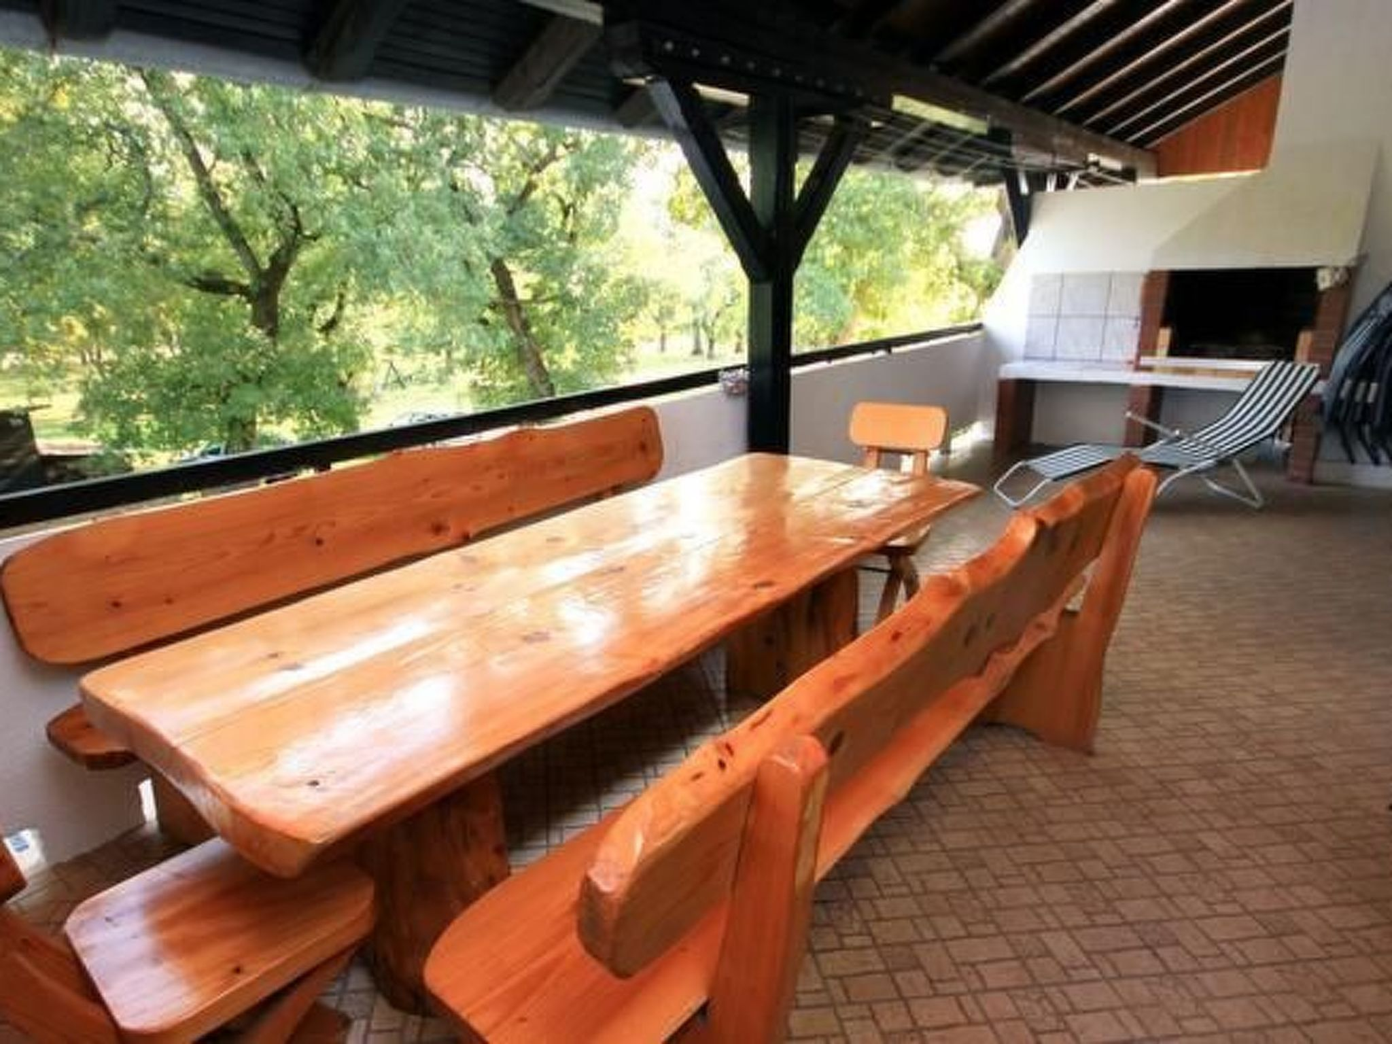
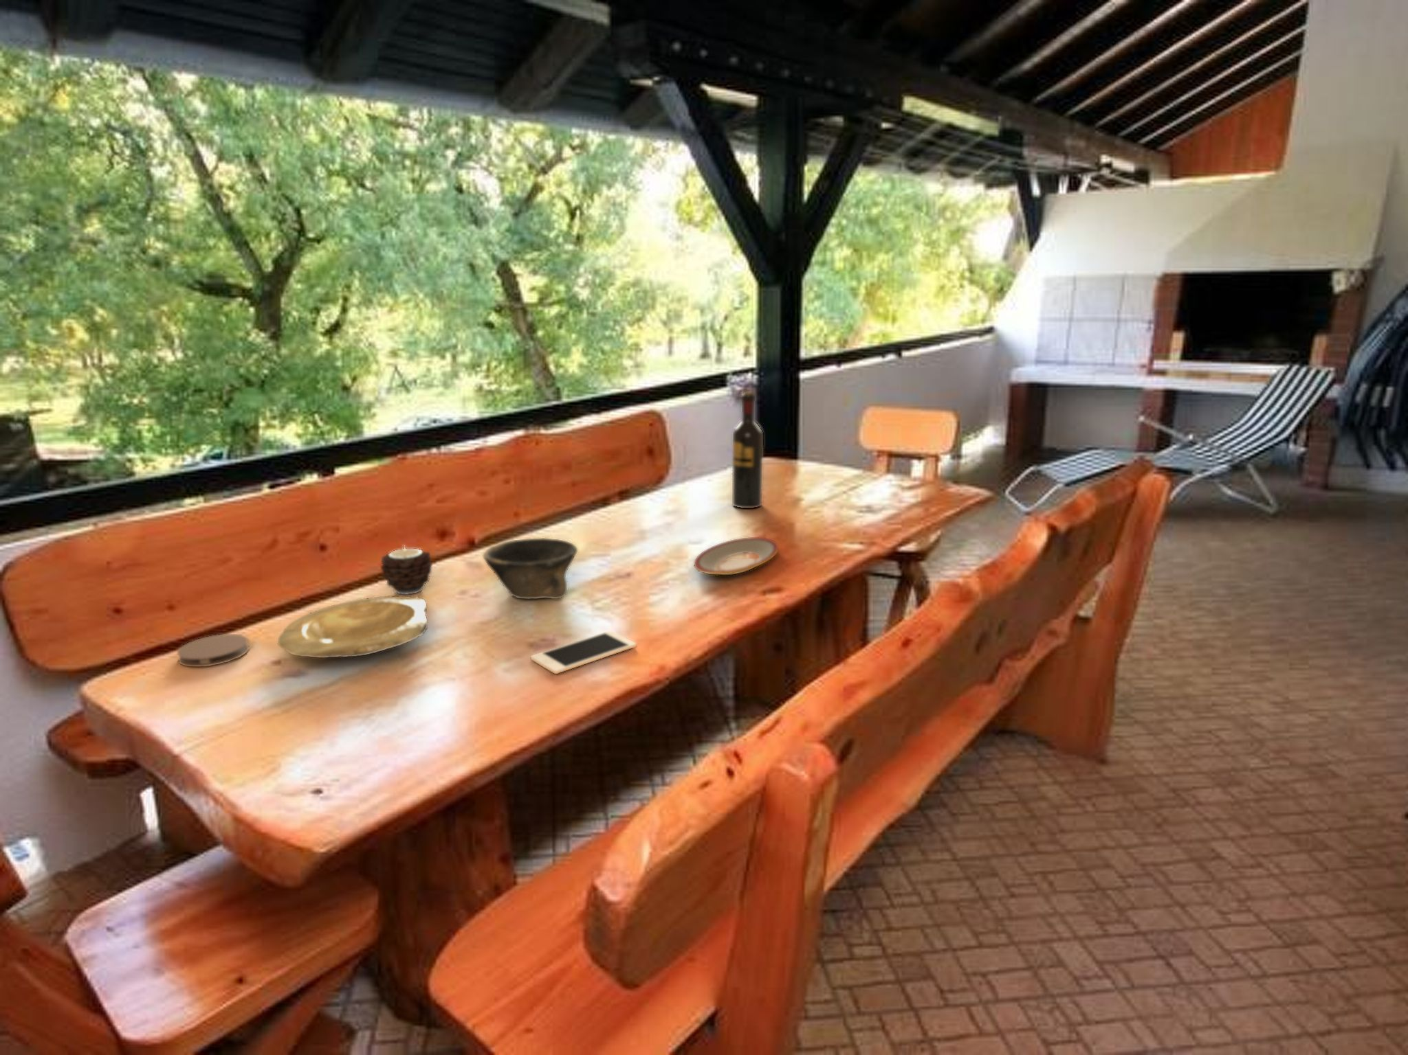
+ plate [277,595,428,658]
+ bowl [482,537,579,600]
+ candle [379,544,433,595]
+ cell phone [530,631,637,675]
+ plate [693,536,779,575]
+ wine bottle [732,391,764,509]
+ coaster [176,633,249,667]
